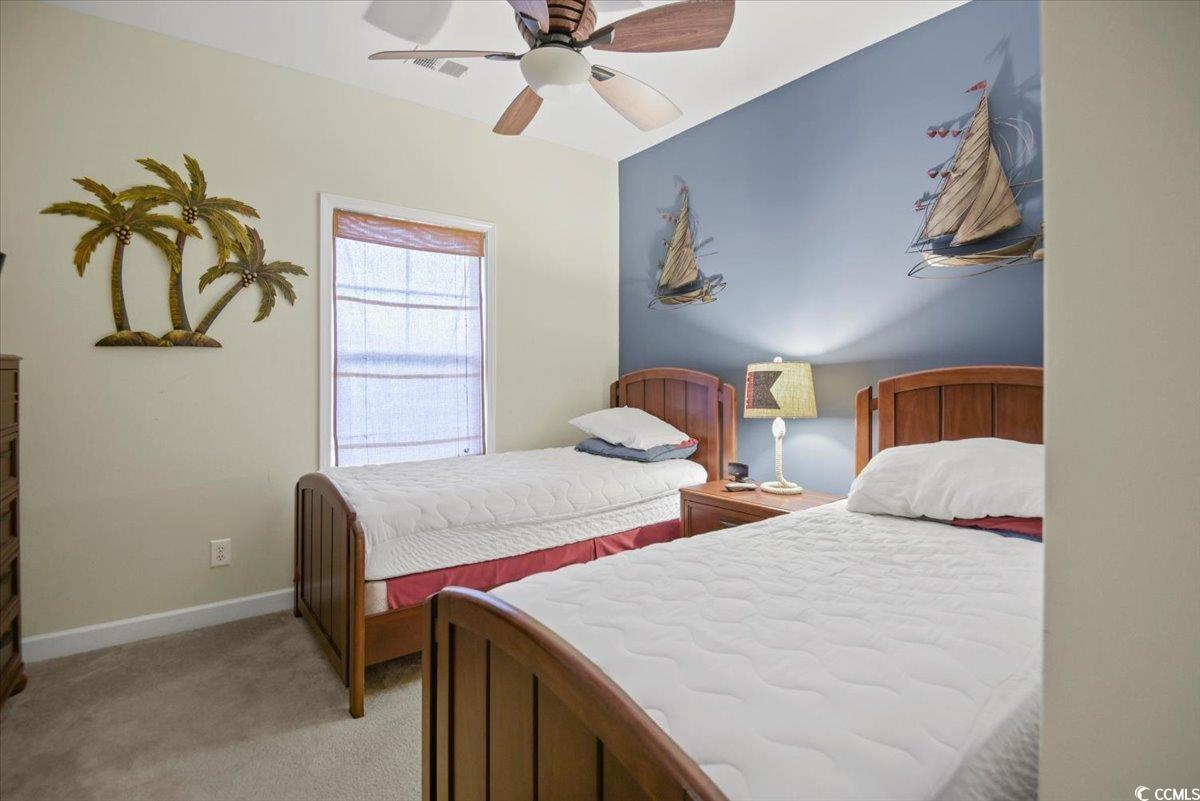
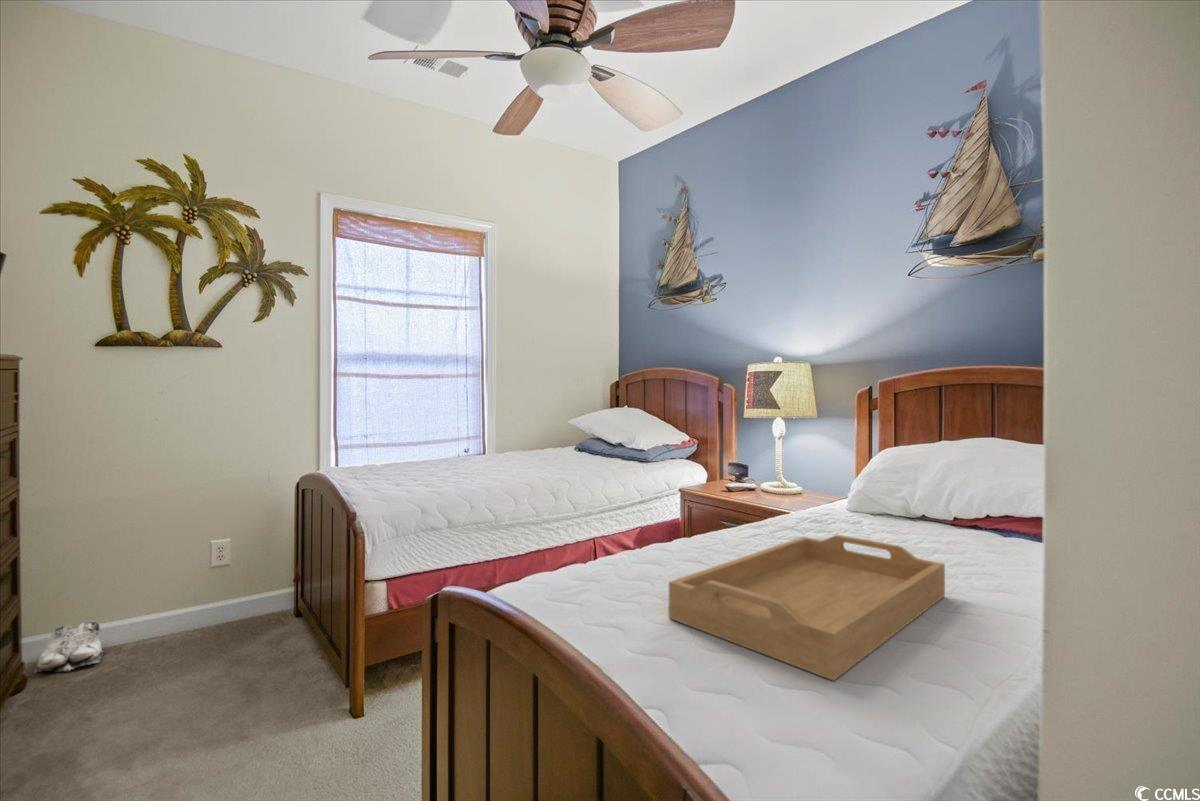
+ shoe [33,621,106,674]
+ serving tray [668,534,946,682]
